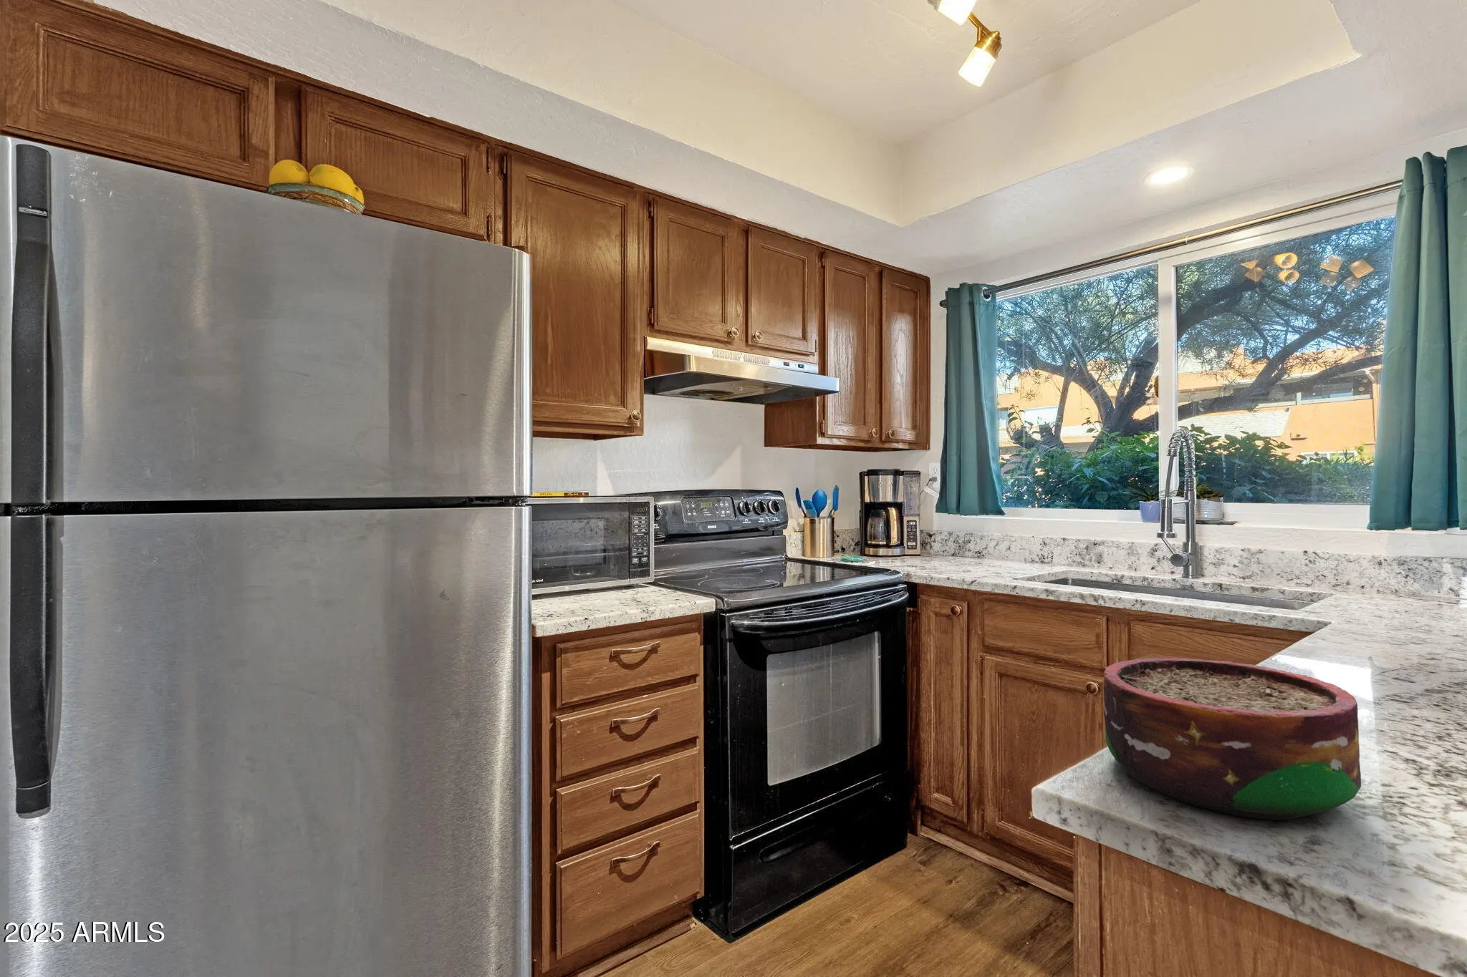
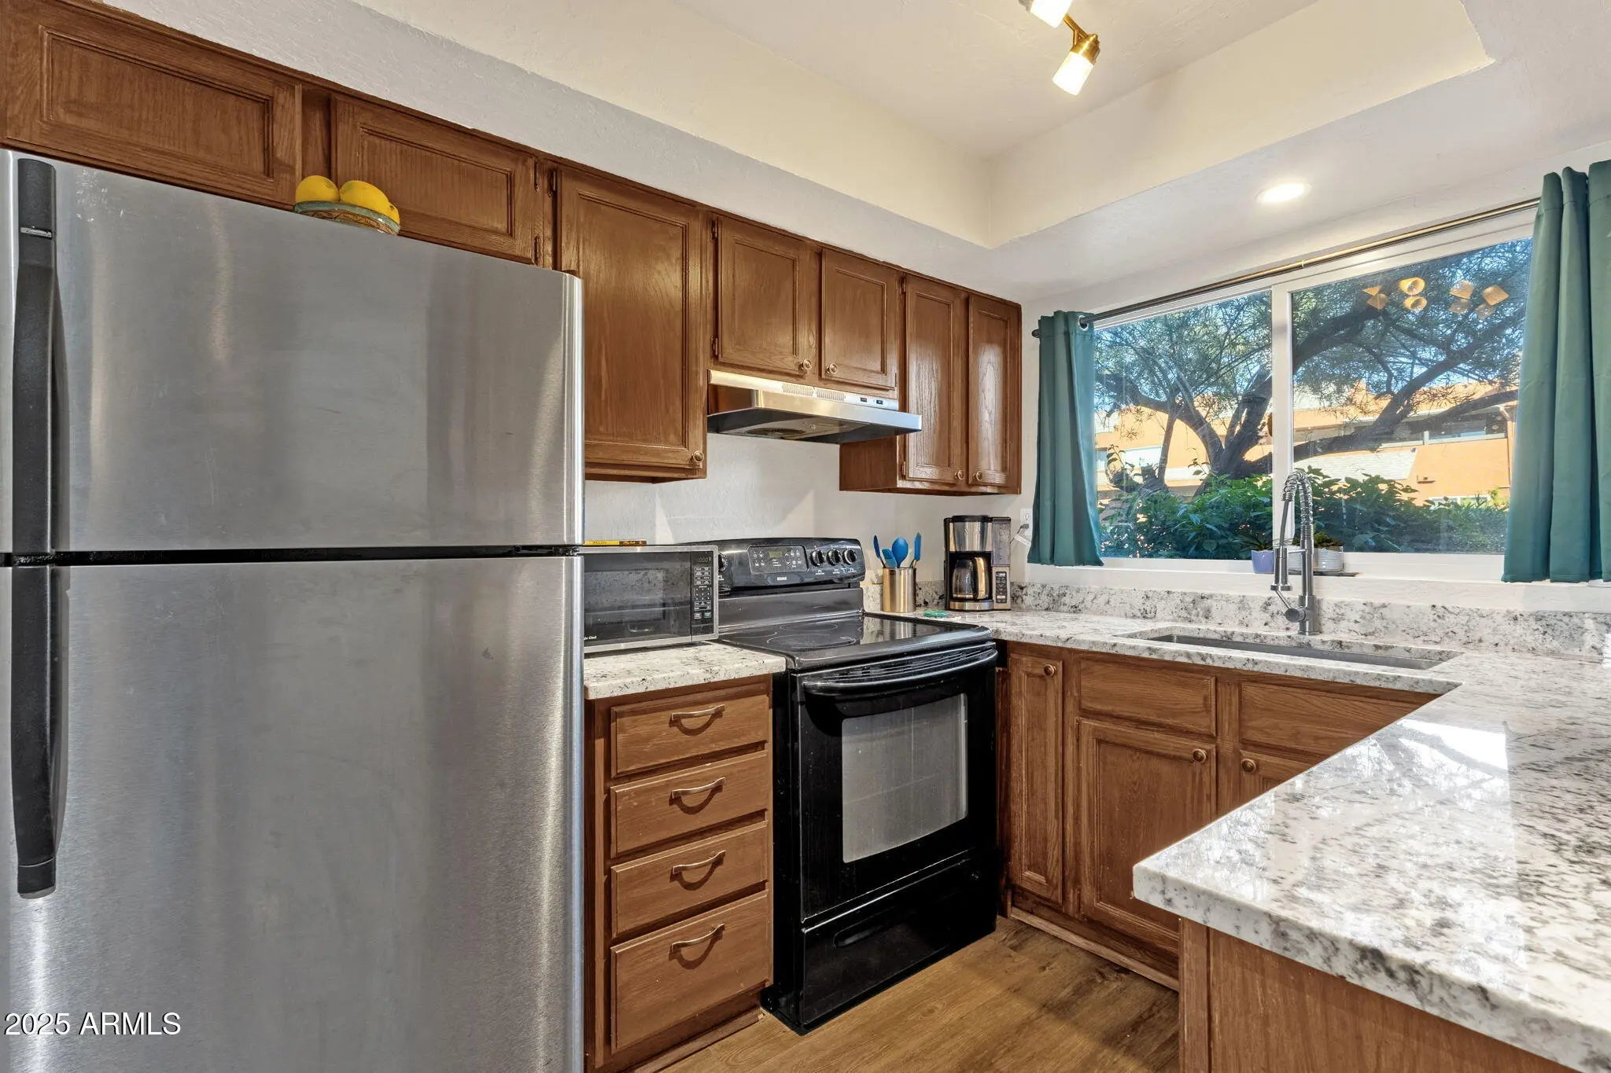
- bowl [1103,658,1361,820]
